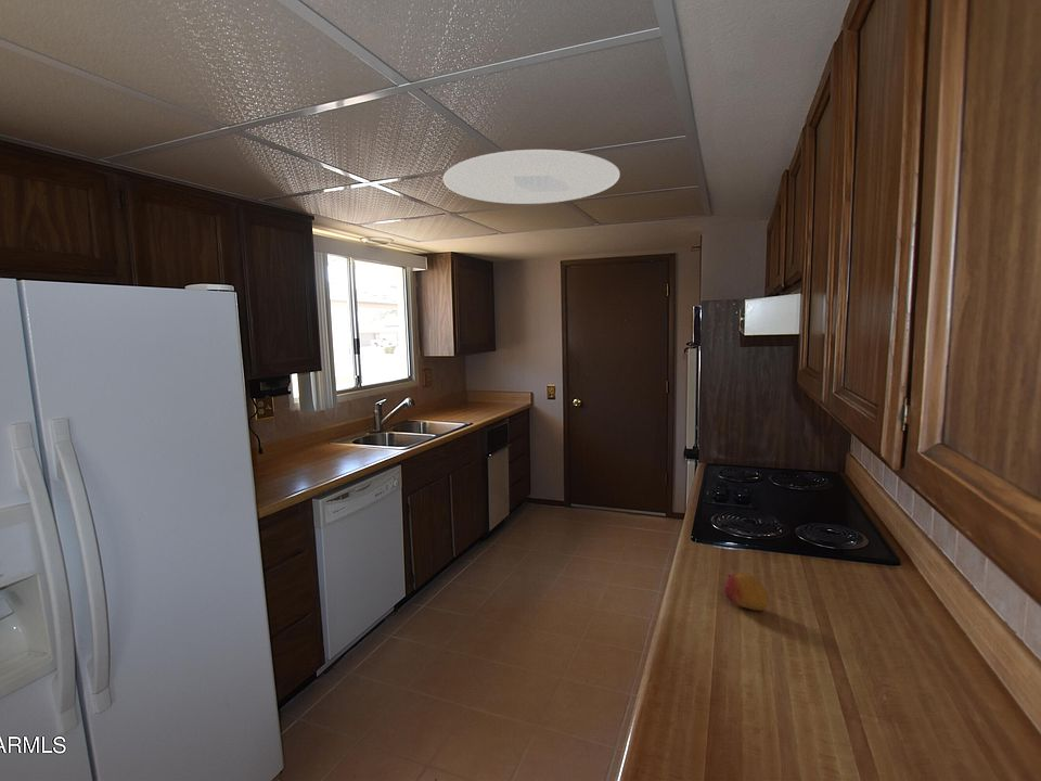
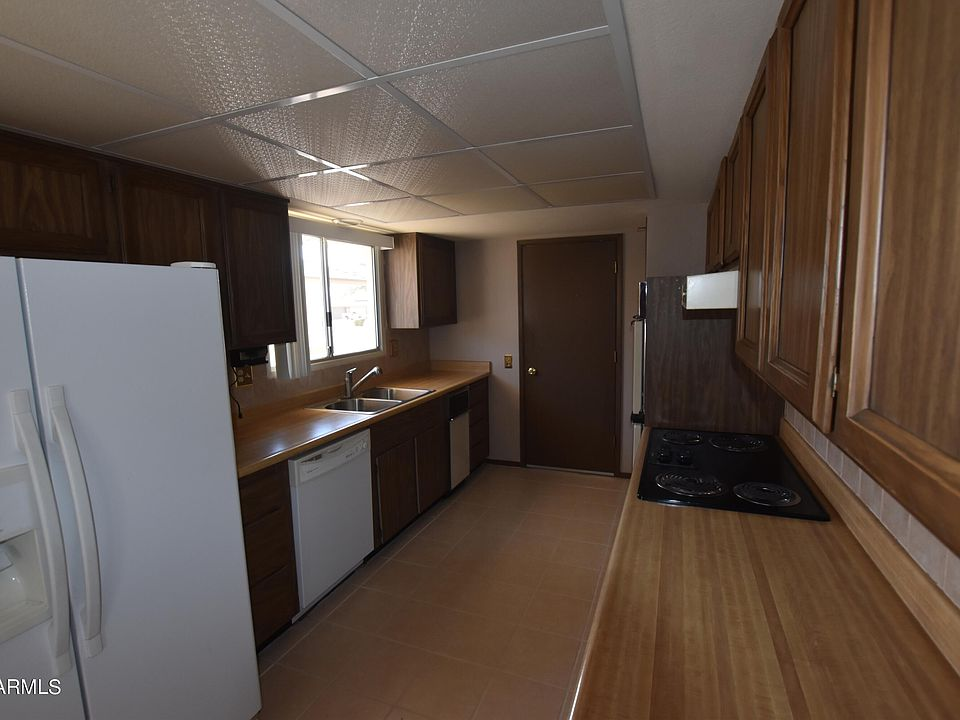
- ceiling light [442,149,621,205]
- fruit [723,571,770,612]
